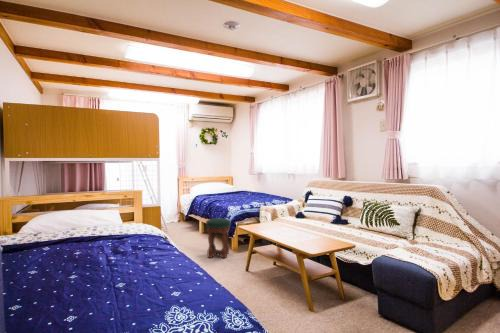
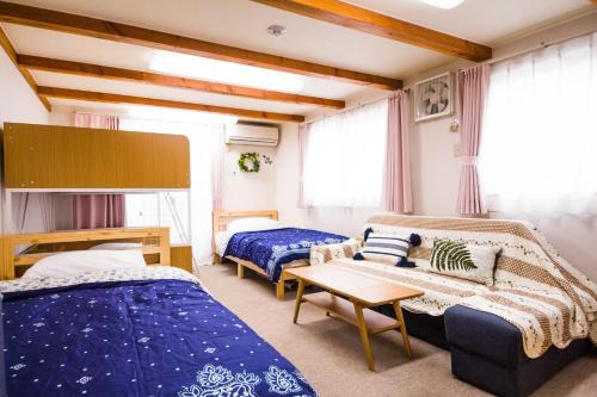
- stool [205,217,232,259]
